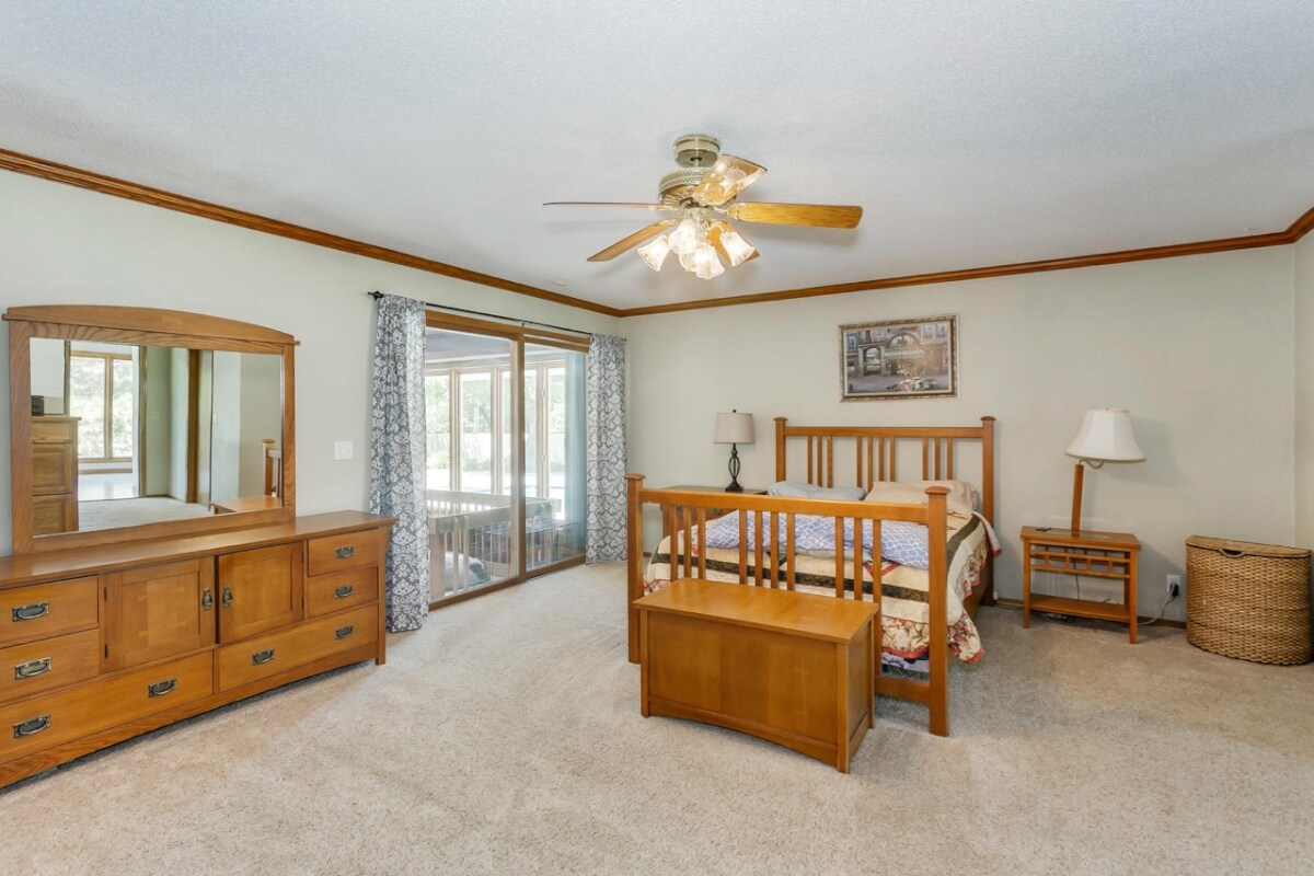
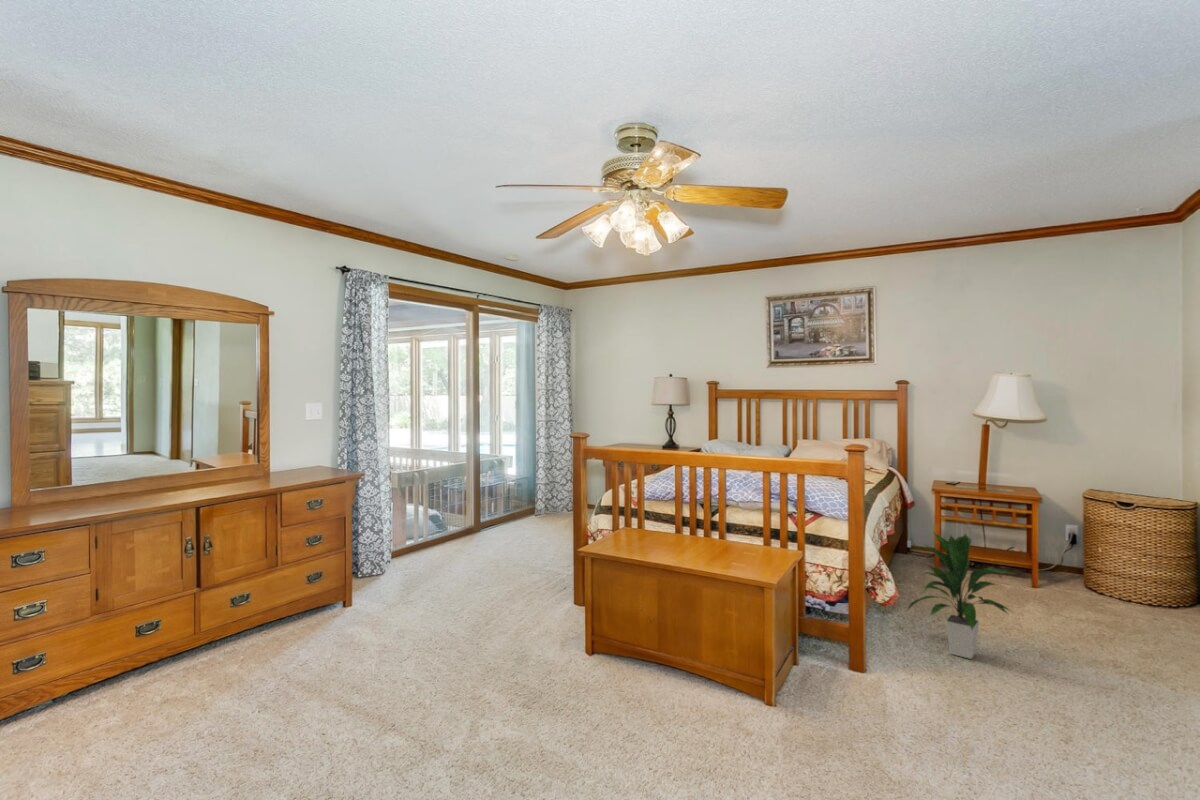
+ indoor plant [906,532,1016,660]
